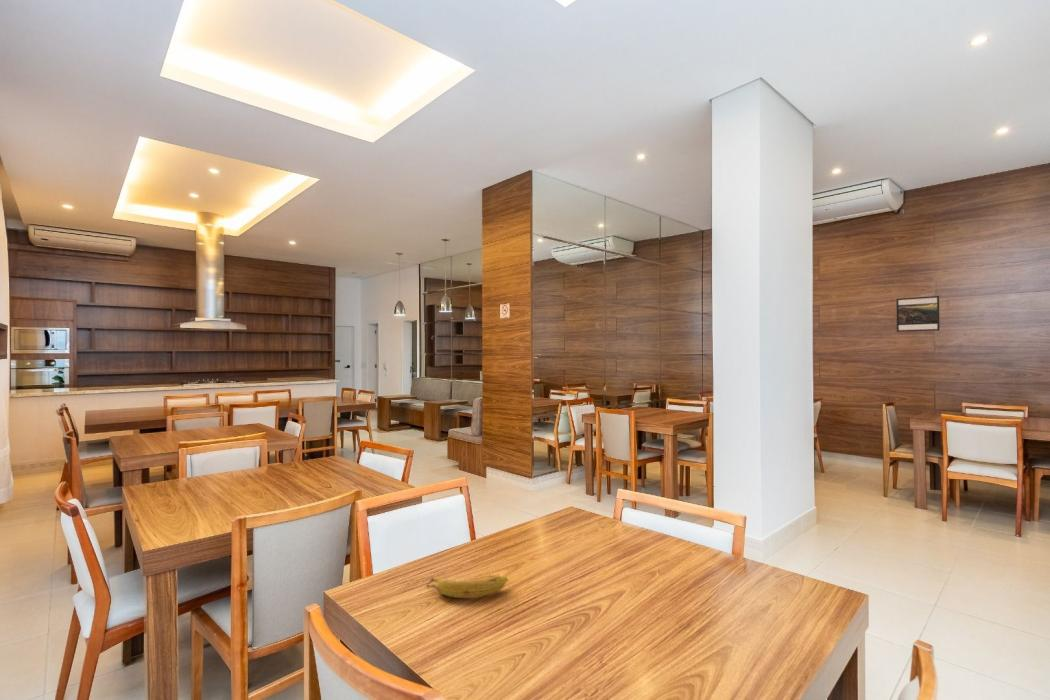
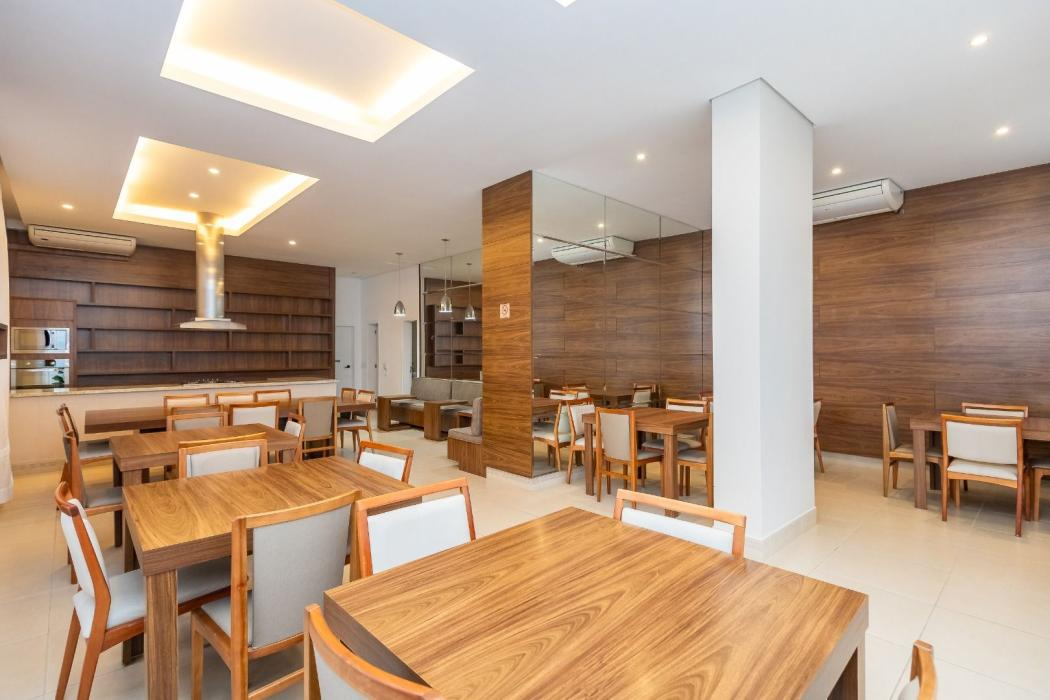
- fruit [425,575,509,599]
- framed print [895,295,941,333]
